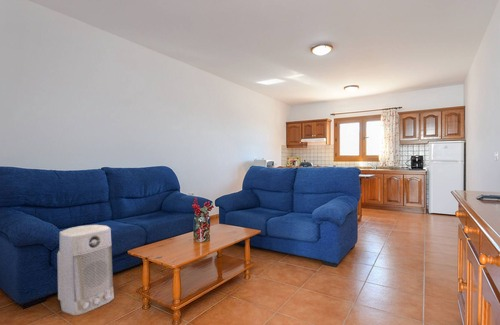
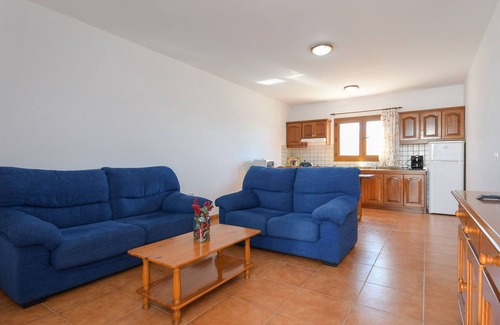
- air purifier [56,224,115,316]
